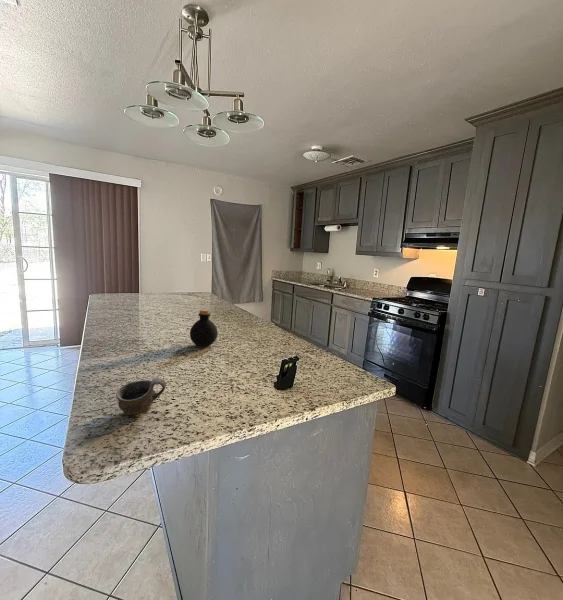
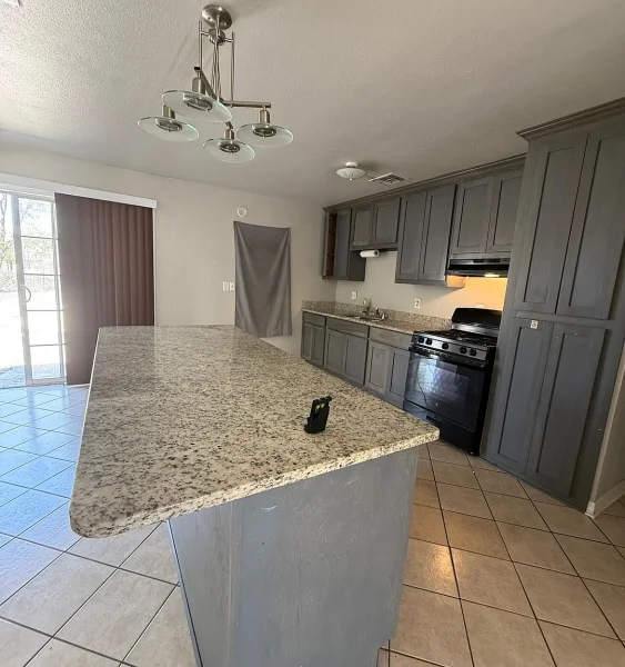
- bottle [189,308,219,348]
- cup [115,377,167,416]
